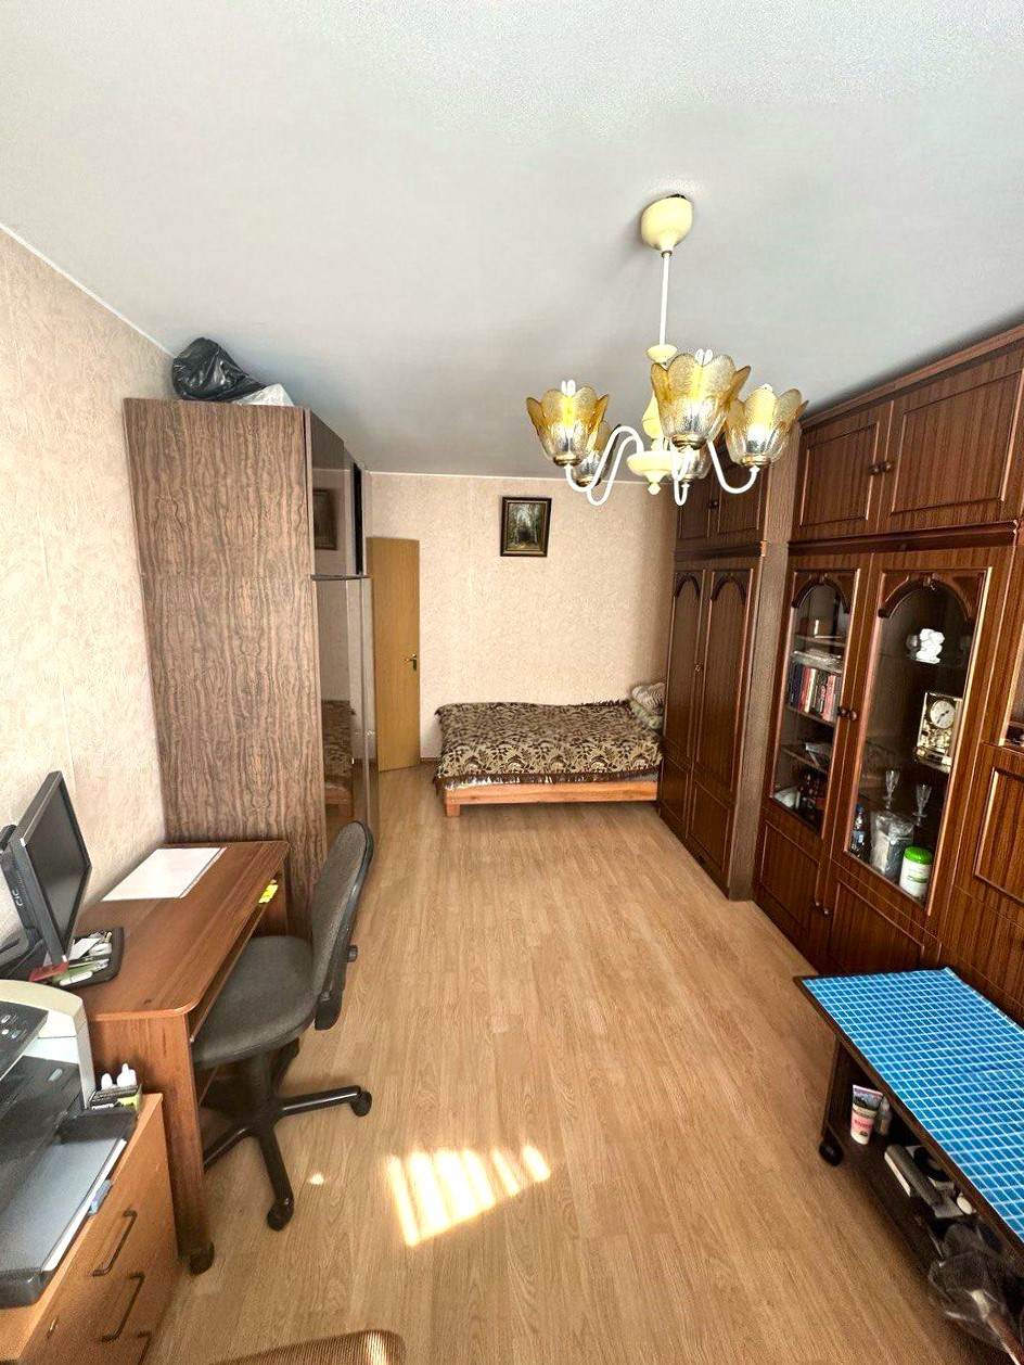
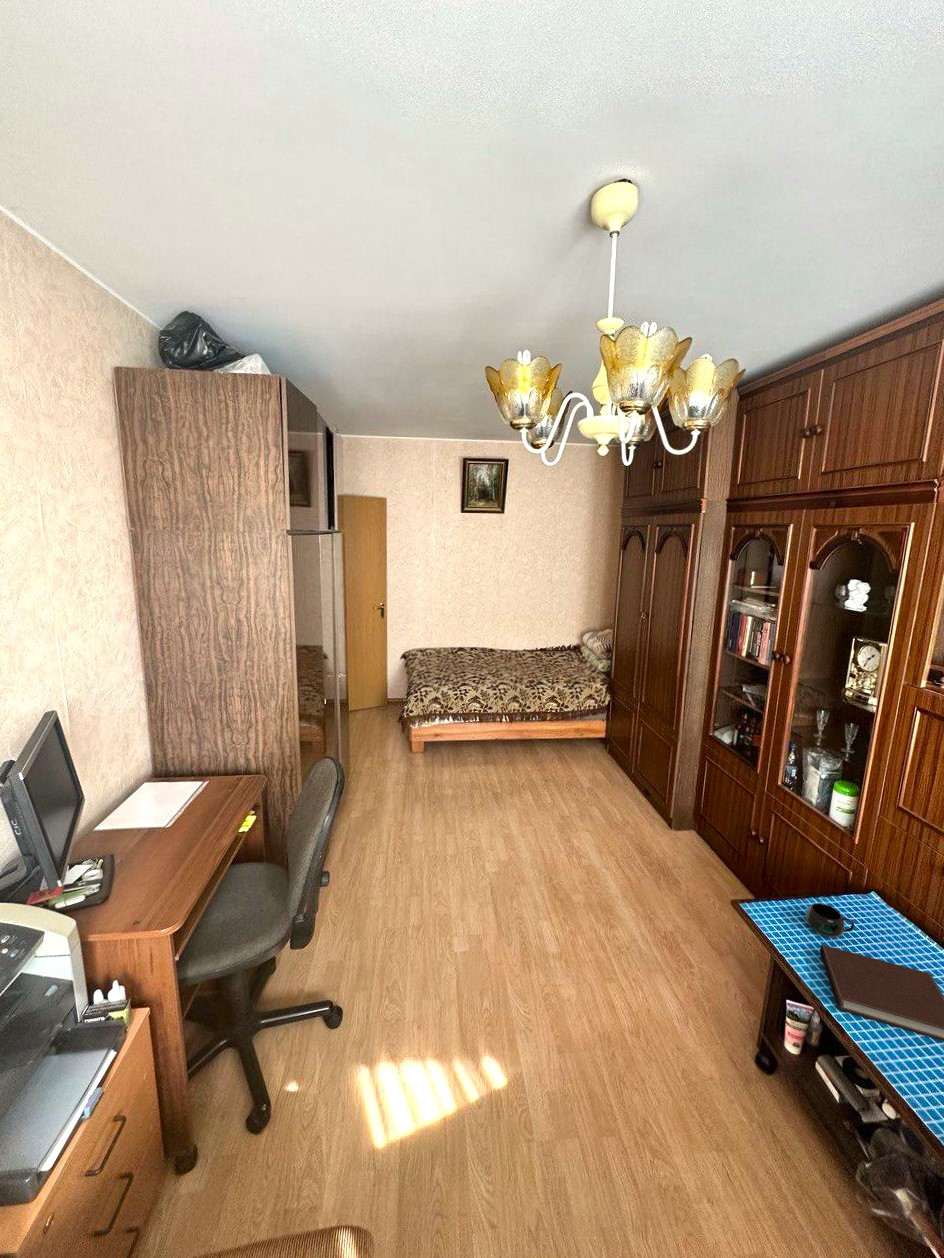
+ mug [805,902,855,938]
+ notebook [819,944,944,1042]
